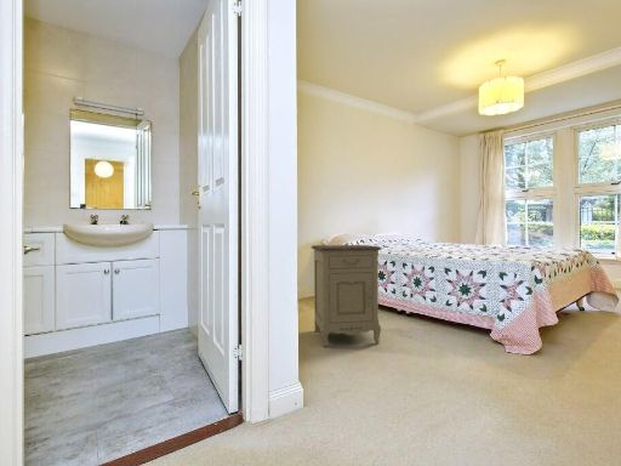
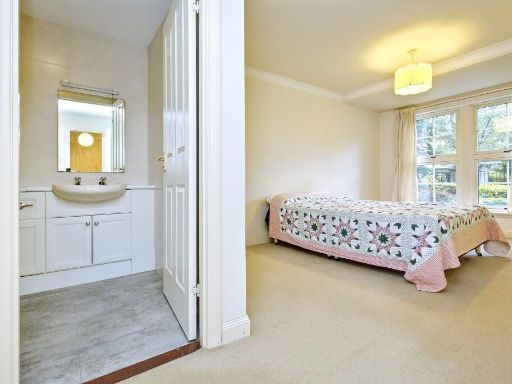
- nightstand [310,244,382,348]
